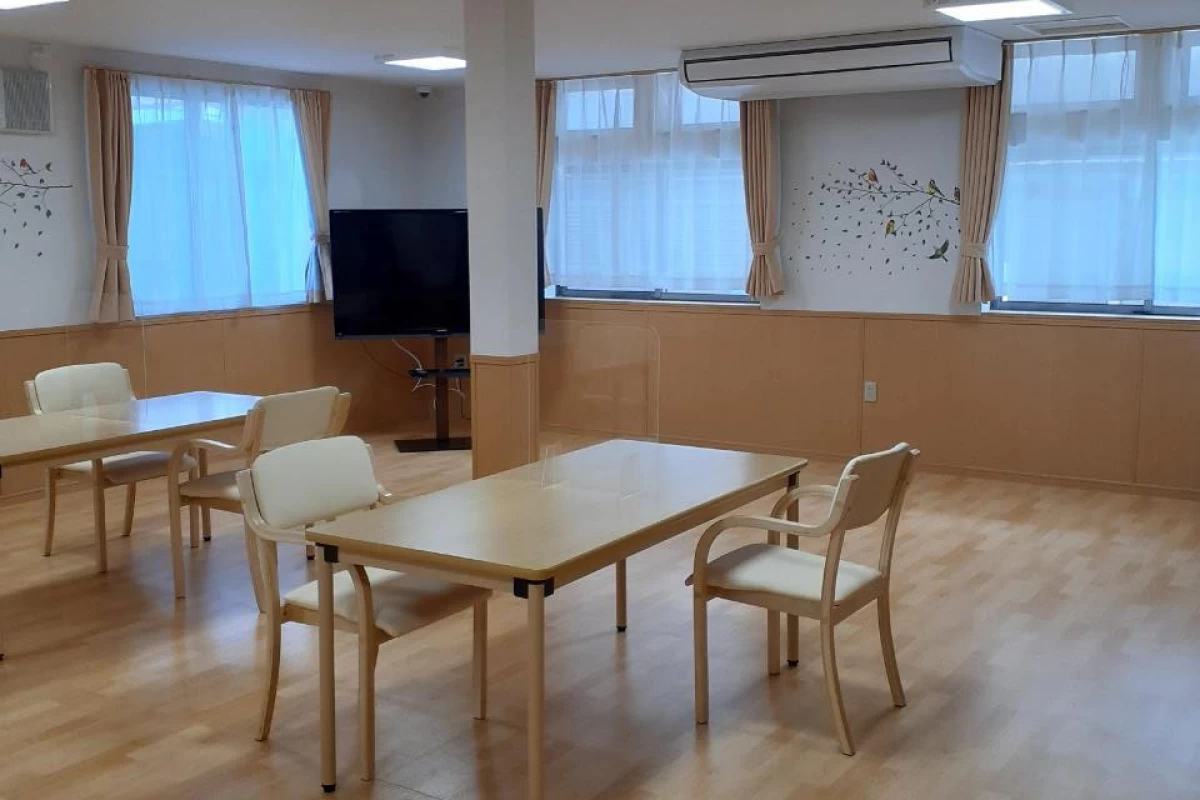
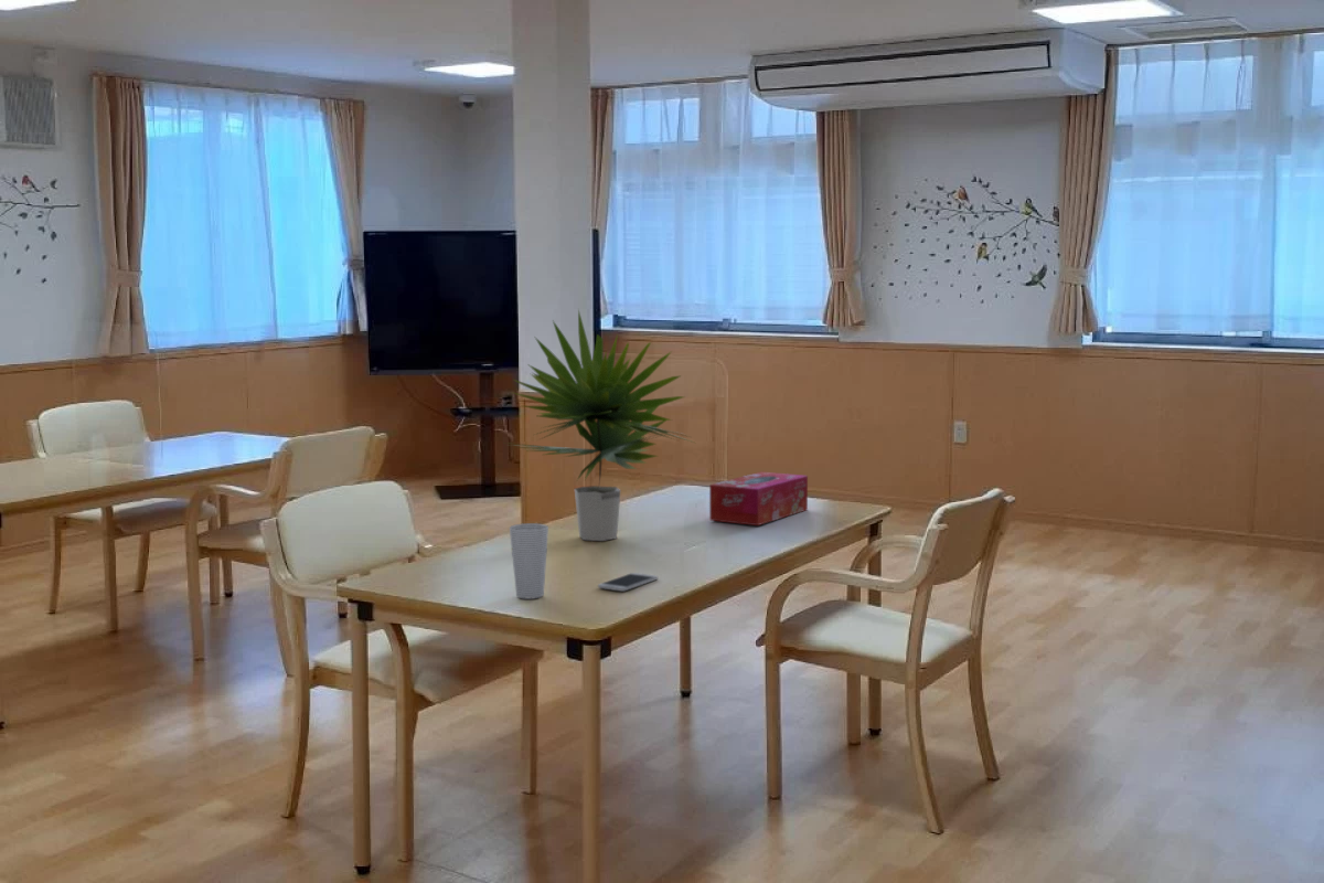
+ tissue box [708,470,809,526]
+ smartphone [597,572,659,593]
+ cup [509,522,549,599]
+ plant [504,308,695,542]
